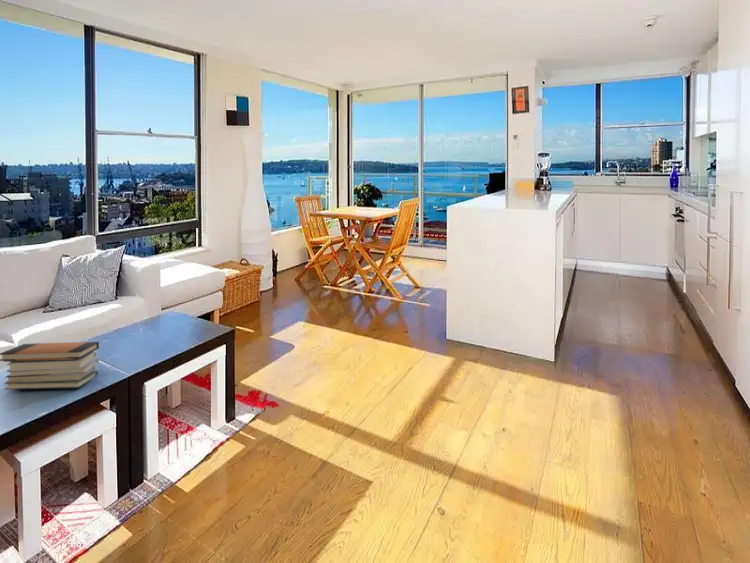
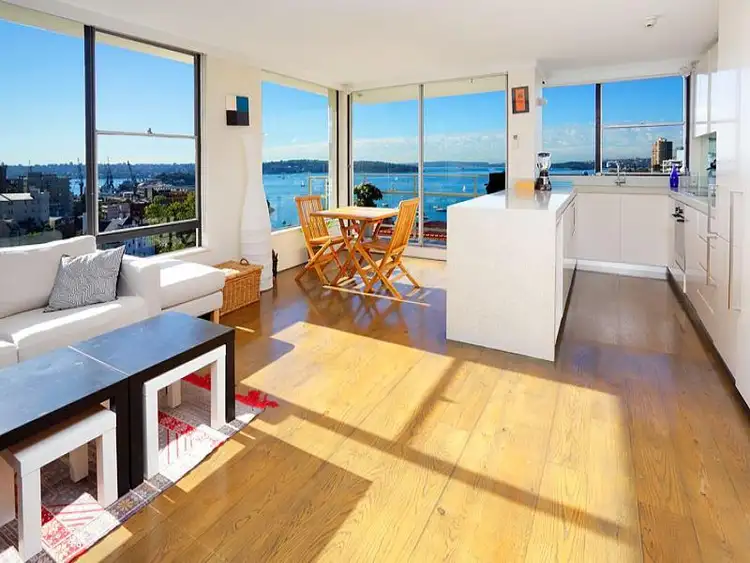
- book stack [0,341,100,391]
